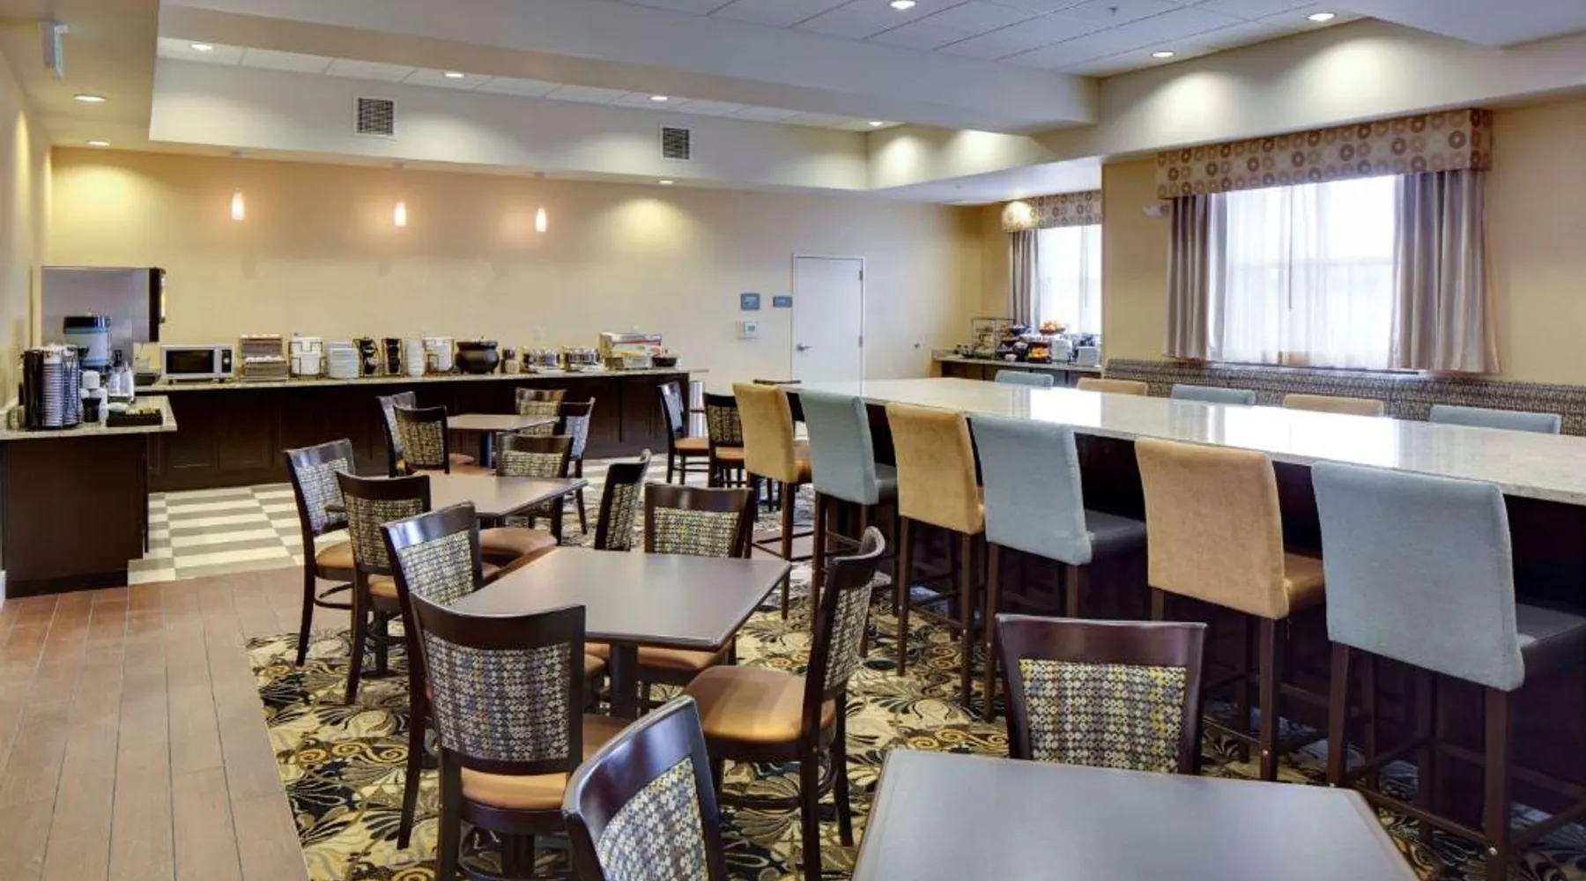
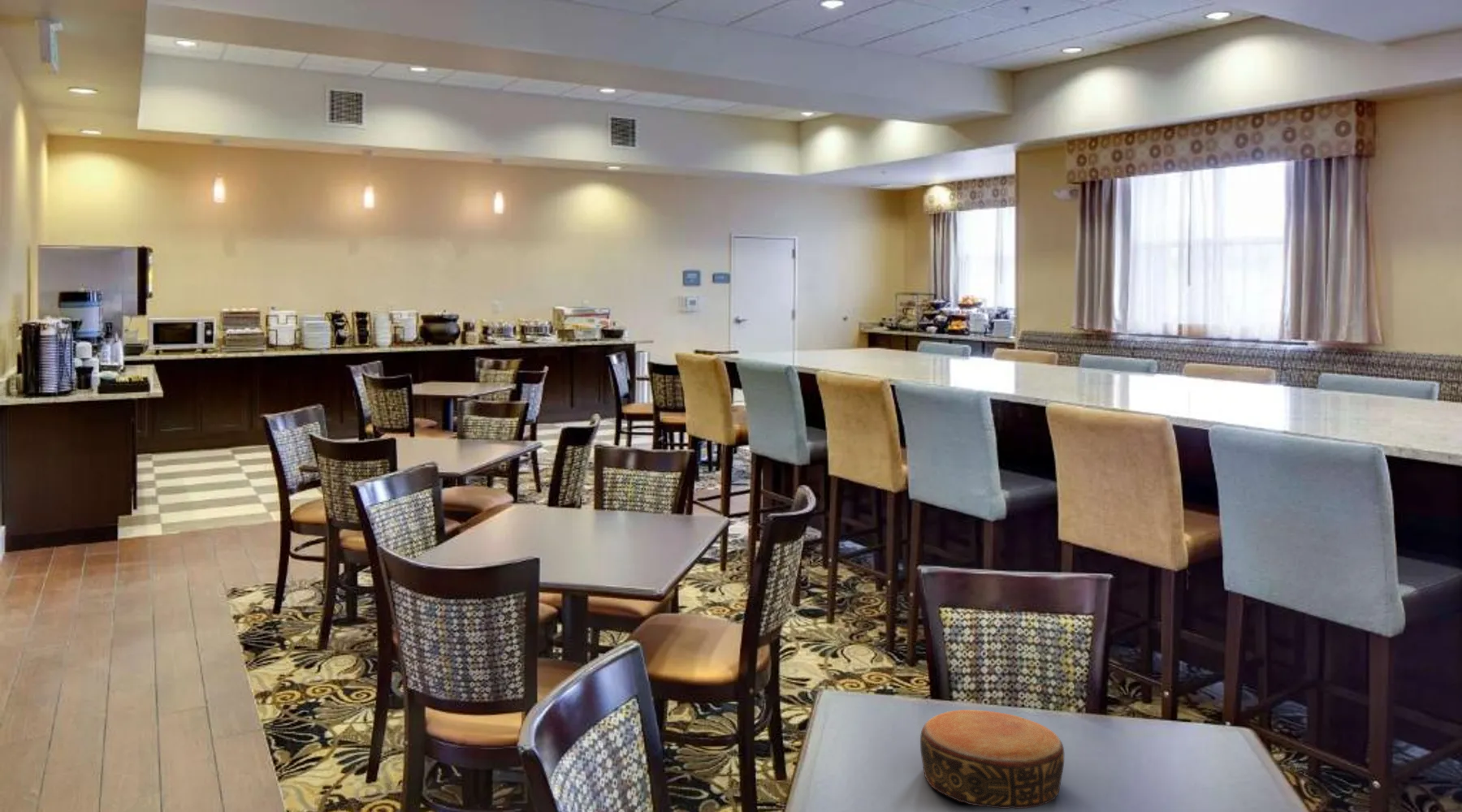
+ bowl [919,709,1065,810]
